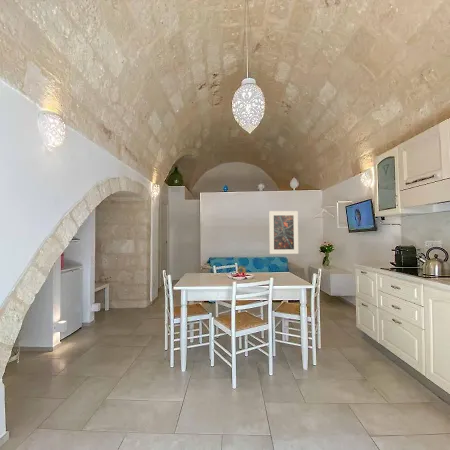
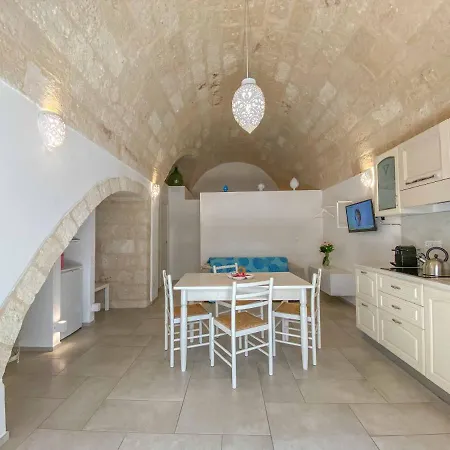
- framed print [268,210,299,255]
